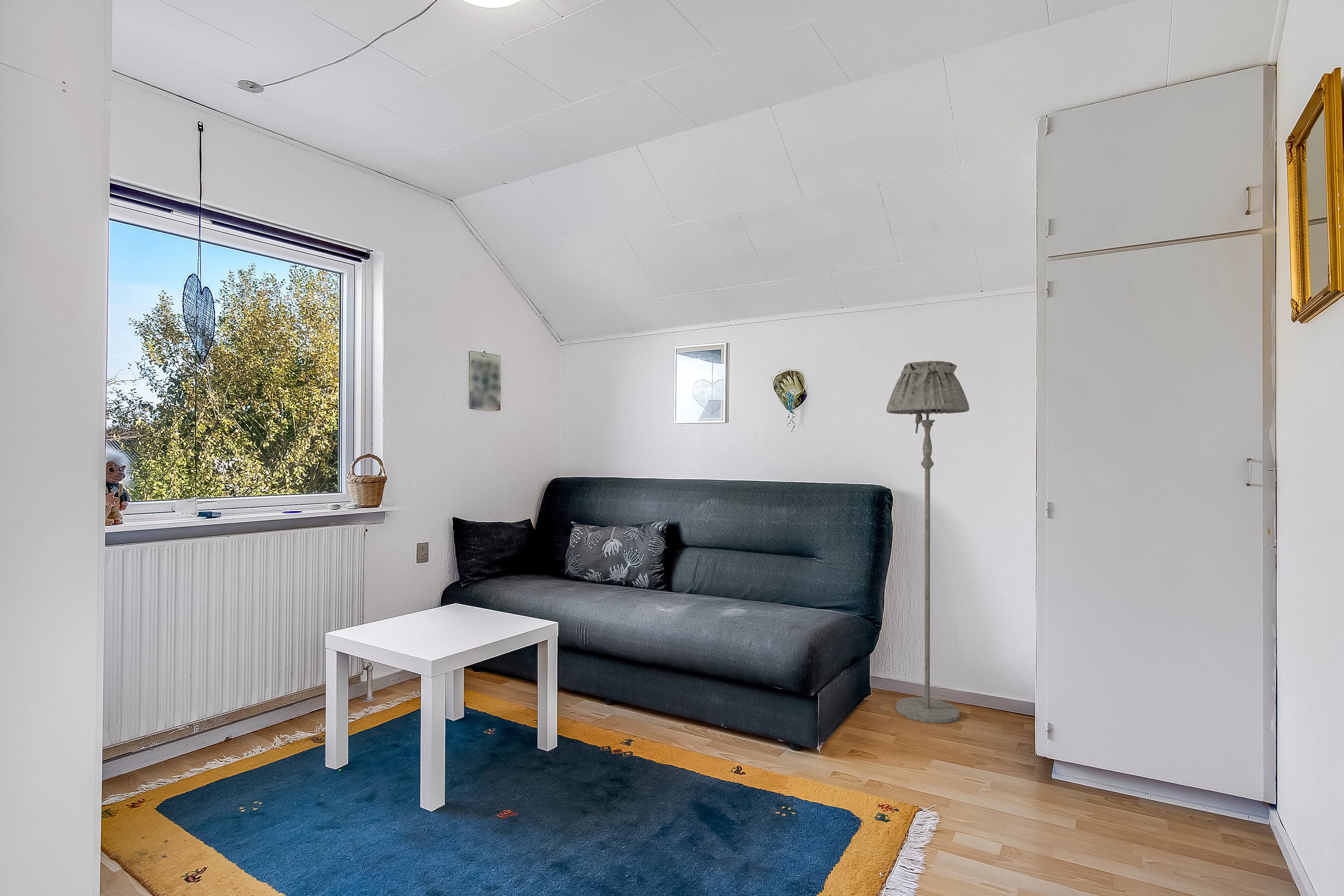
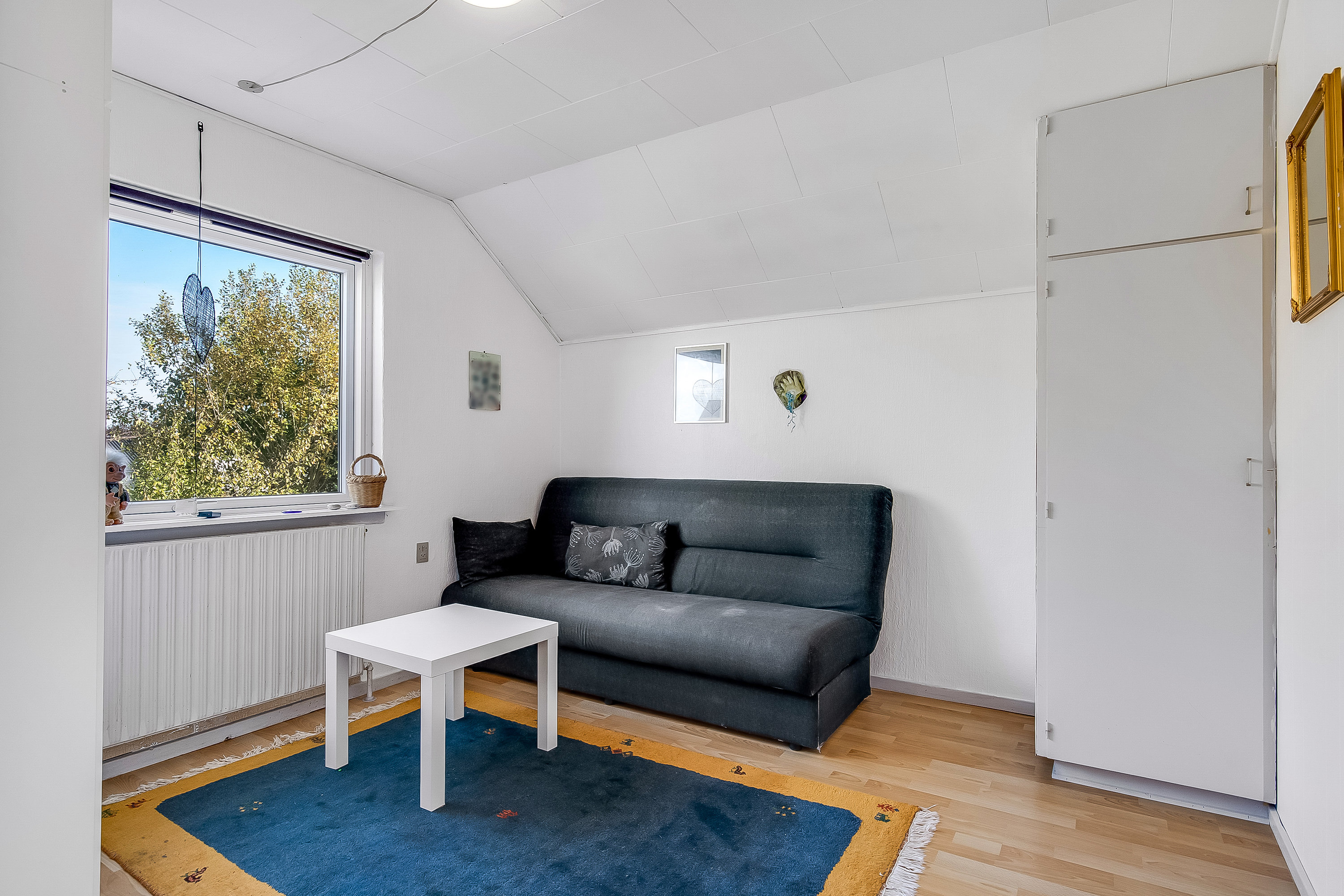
- floor lamp [886,360,970,724]
